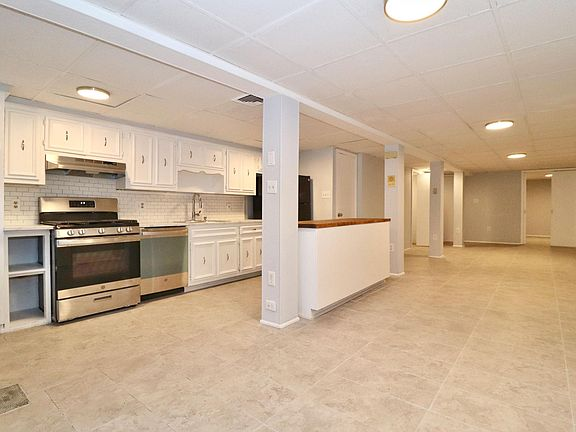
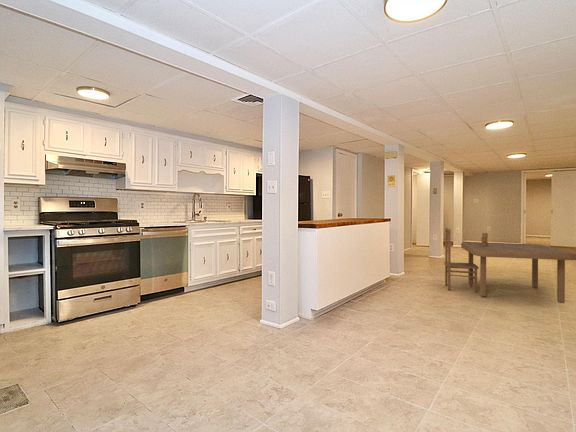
+ dining table [443,227,576,304]
